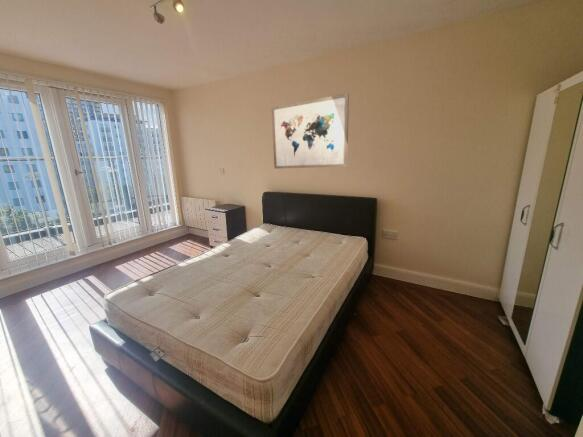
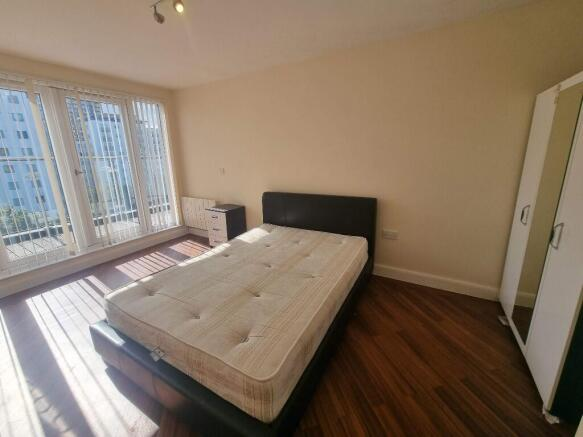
- wall art [271,92,350,170]
